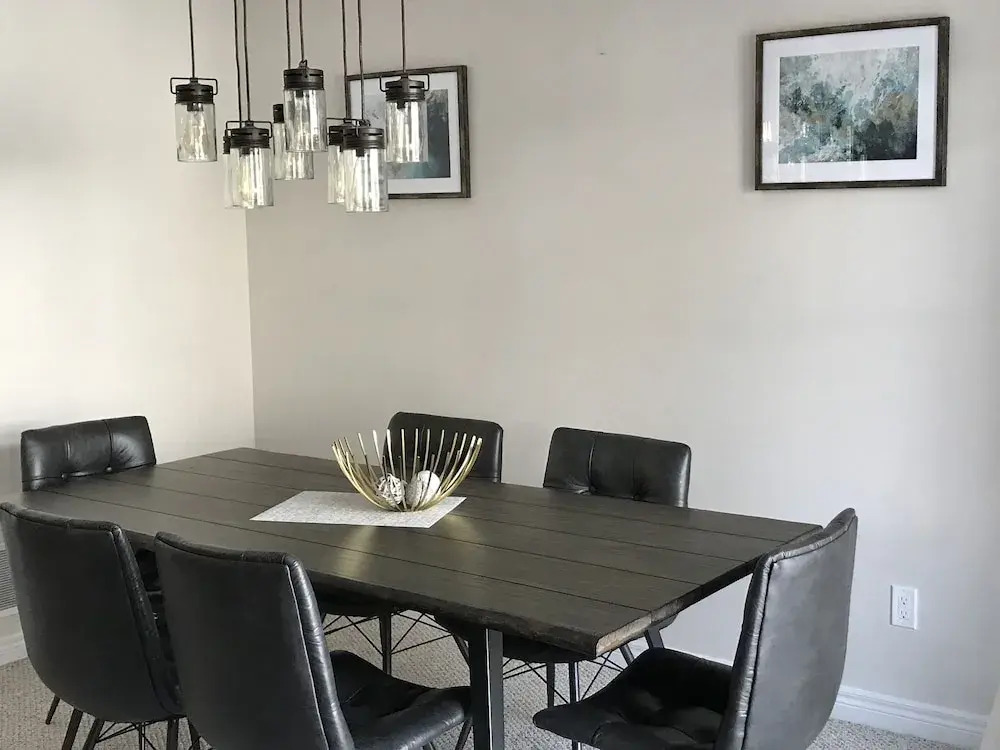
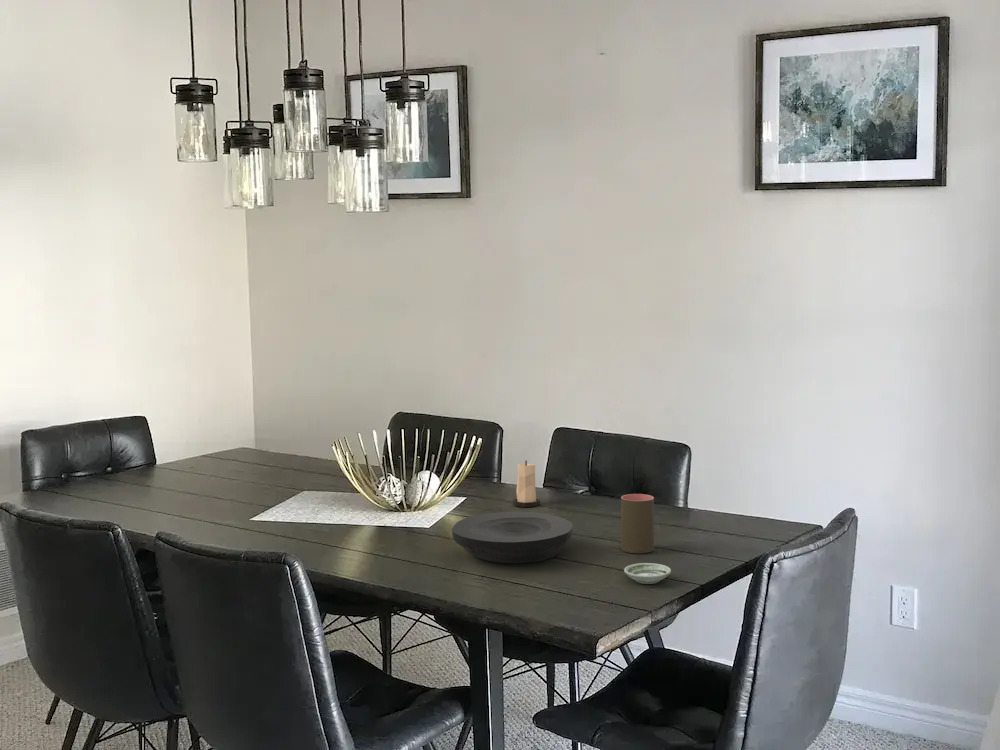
+ candle [512,460,541,508]
+ plate [451,511,574,564]
+ cup [620,493,655,554]
+ saucer [623,562,672,585]
